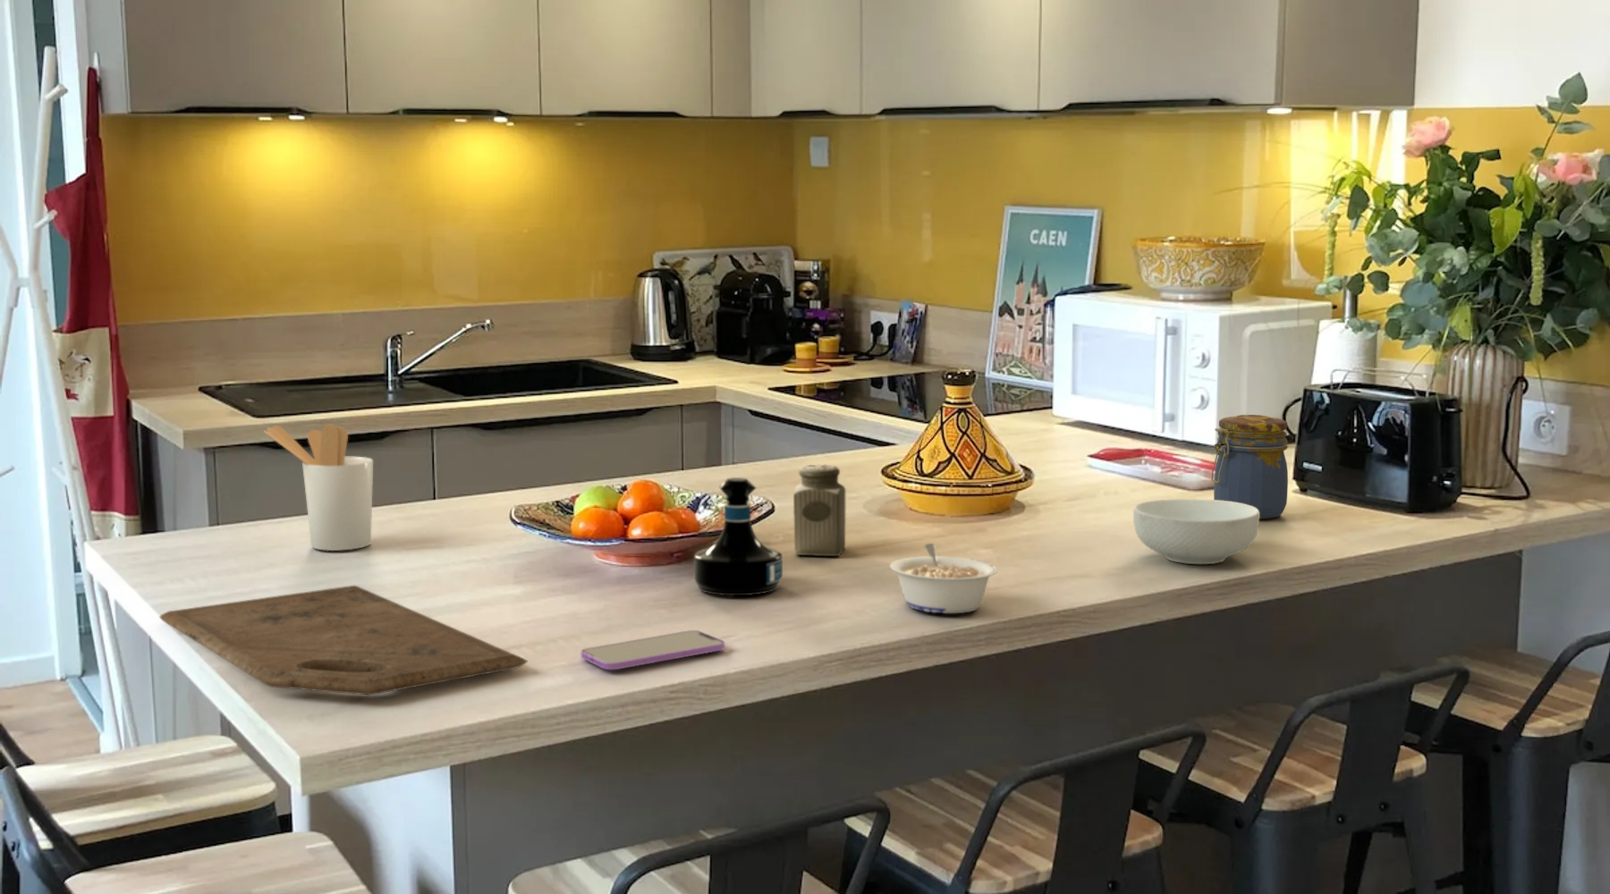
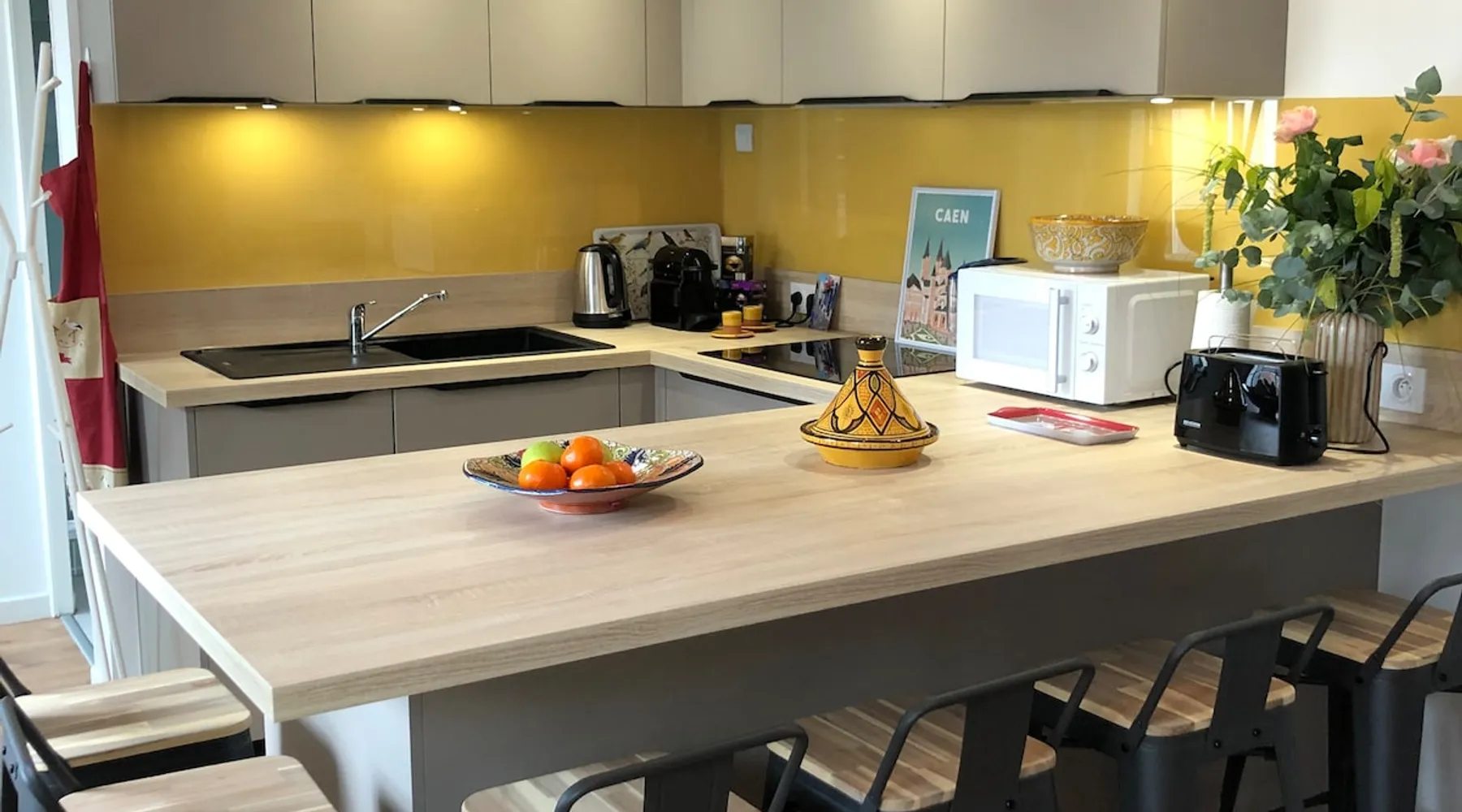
- tequila bottle [693,477,784,597]
- cutting board [159,585,529,697]
- cereal bowl [1132,498,1260,565]
- legume [889,543,998,614]
- smartphone [579,630,726,670]
- utensil holder [263,424,374,552]
- salt shaker [793,464,846,557]
- jar [1210,414,1288,520]
